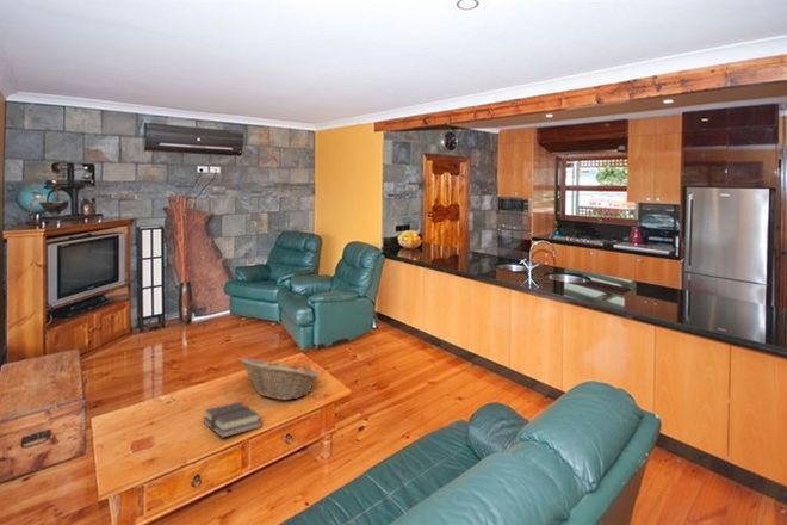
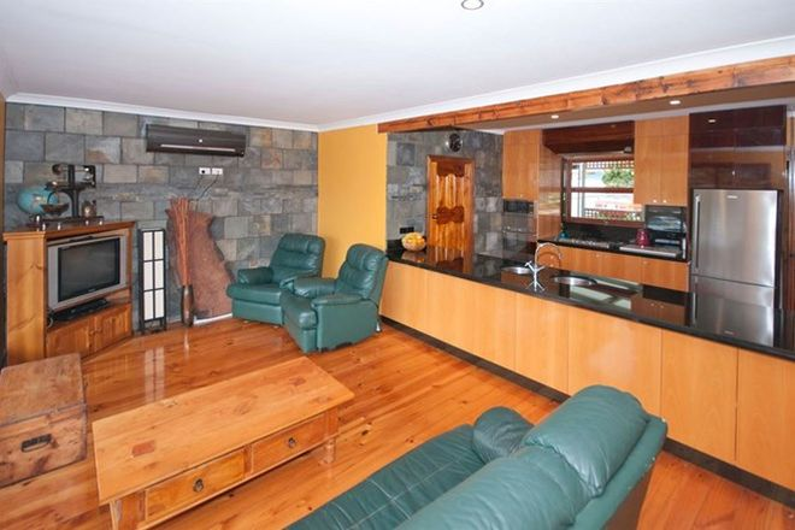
- book [203,401,262,439]
- fruit basket [238,357,321,401]
